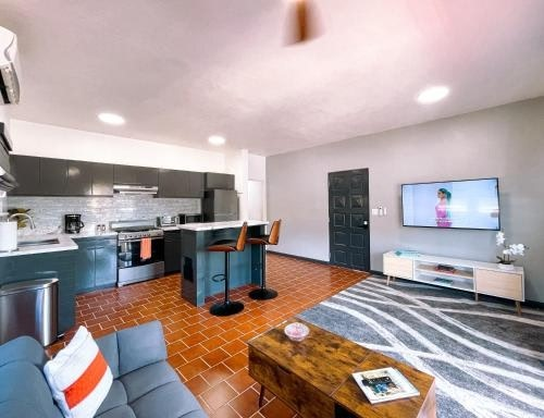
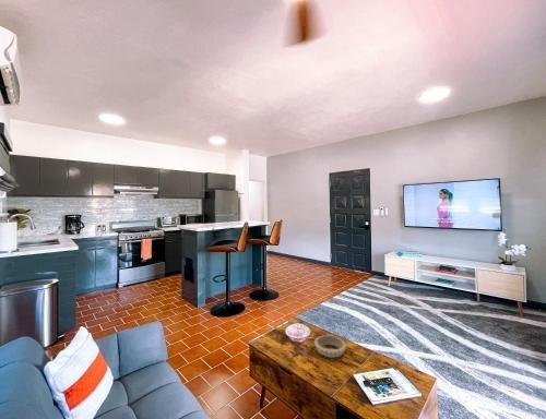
+ decorative bowl [313,334,347,359]
